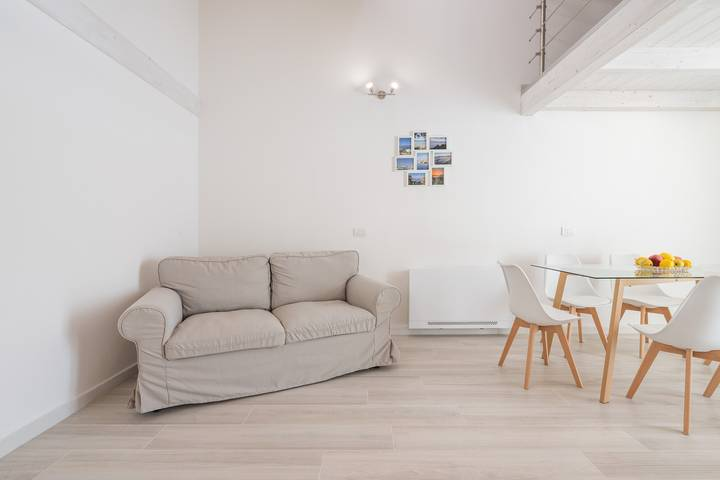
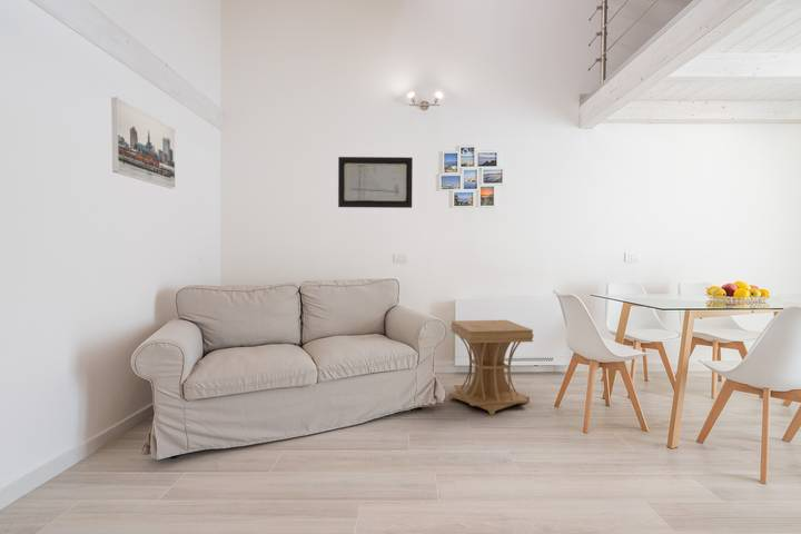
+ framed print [110,97,176,189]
+ wall art [337,156,414,209]
+ side table [448,319,534,416]
